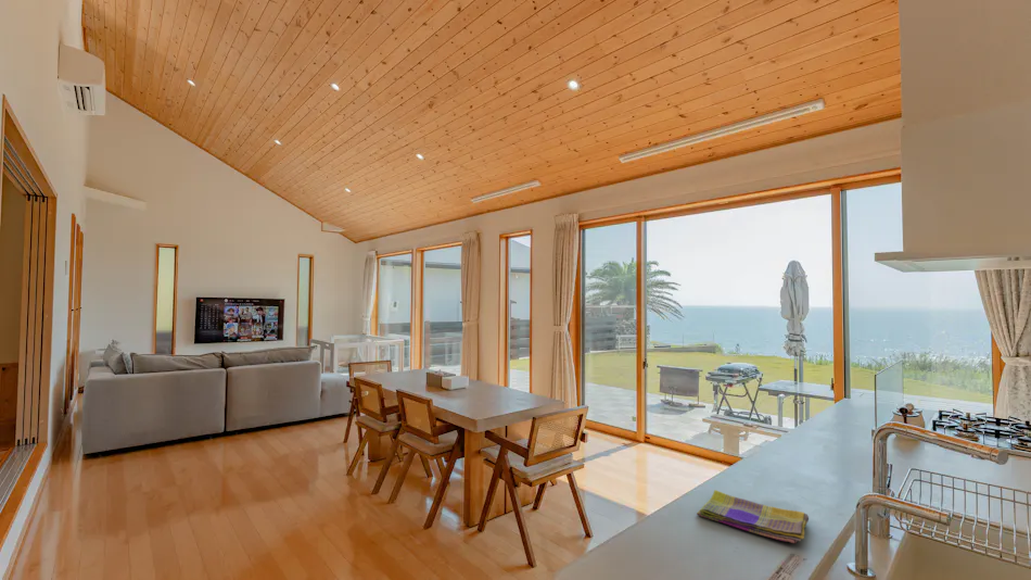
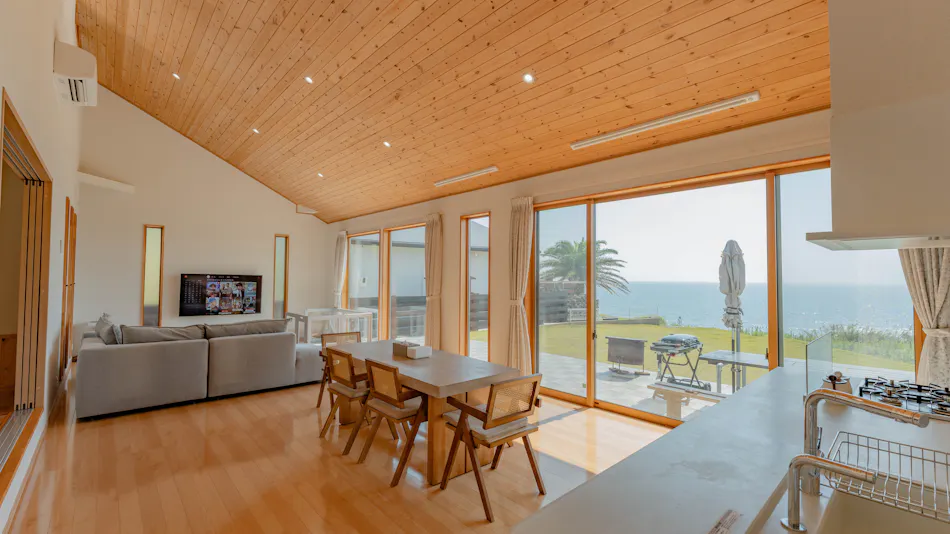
- dish towel [696,489,810,544]
